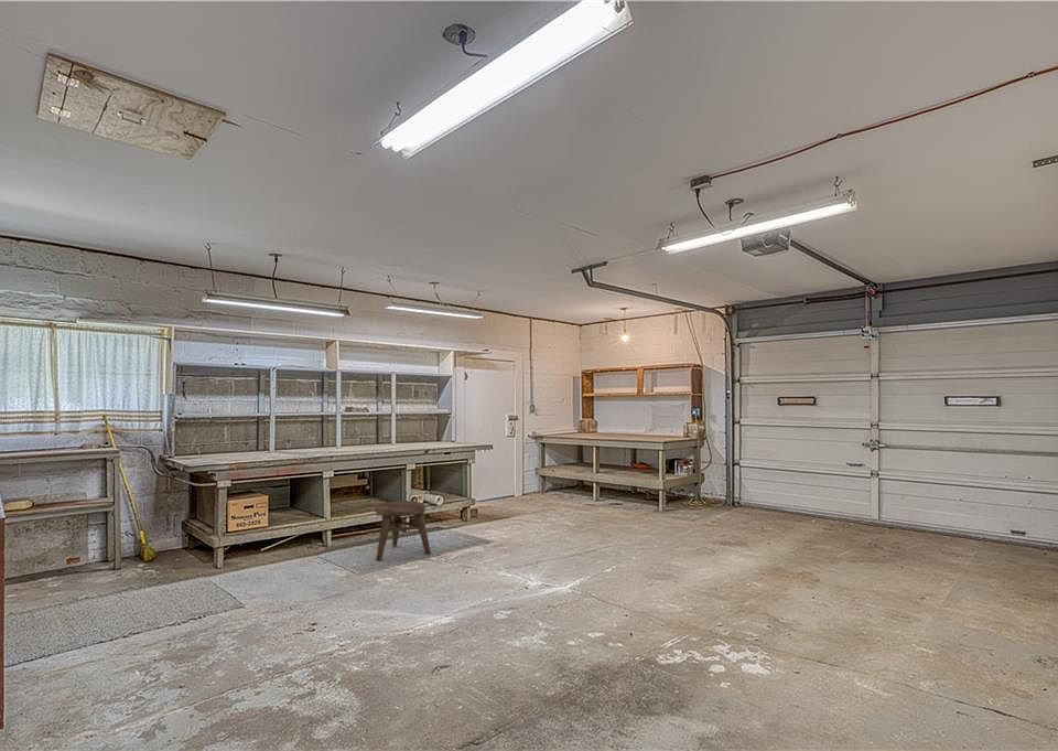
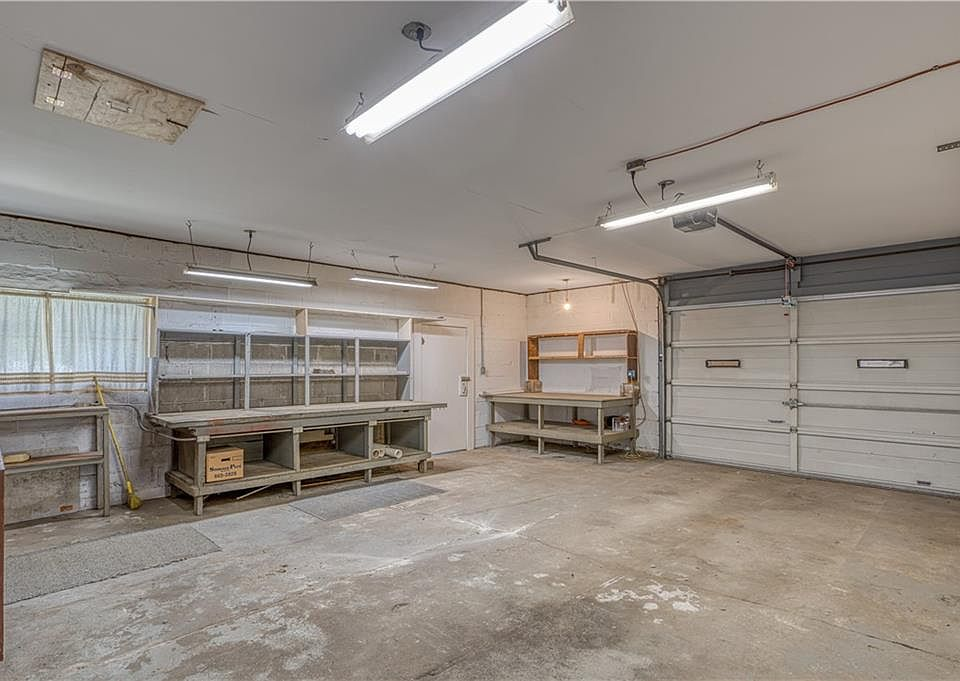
- stool [374,500,431,561]
